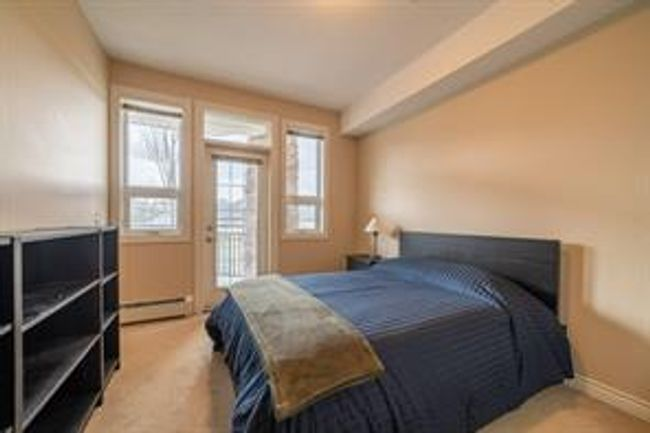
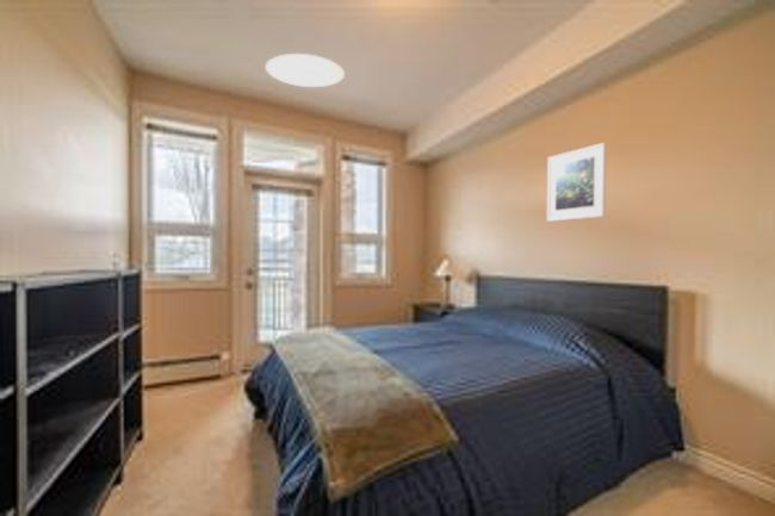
+ ceiling light [265,52,346,88]
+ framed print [546,142,607,223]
